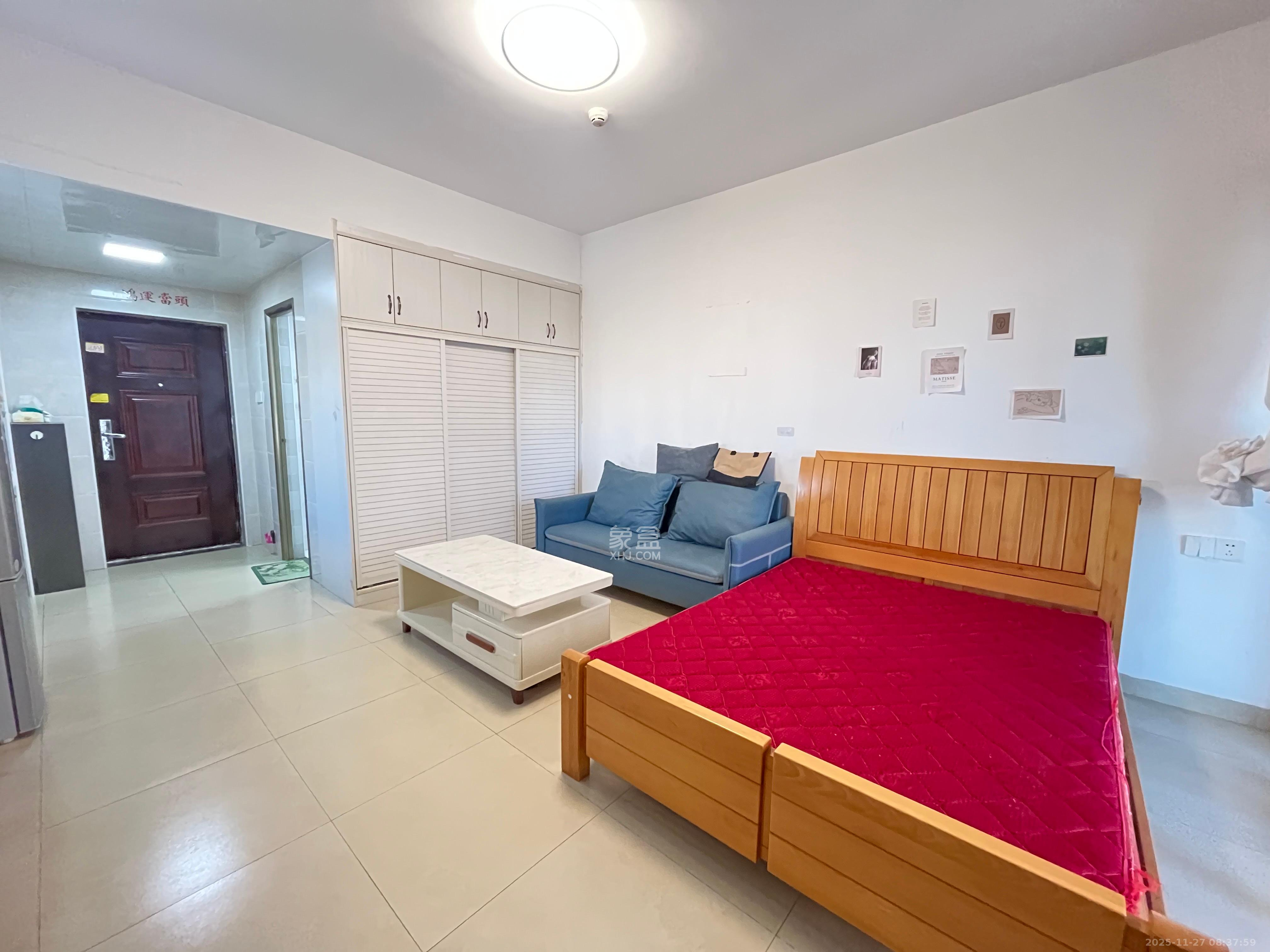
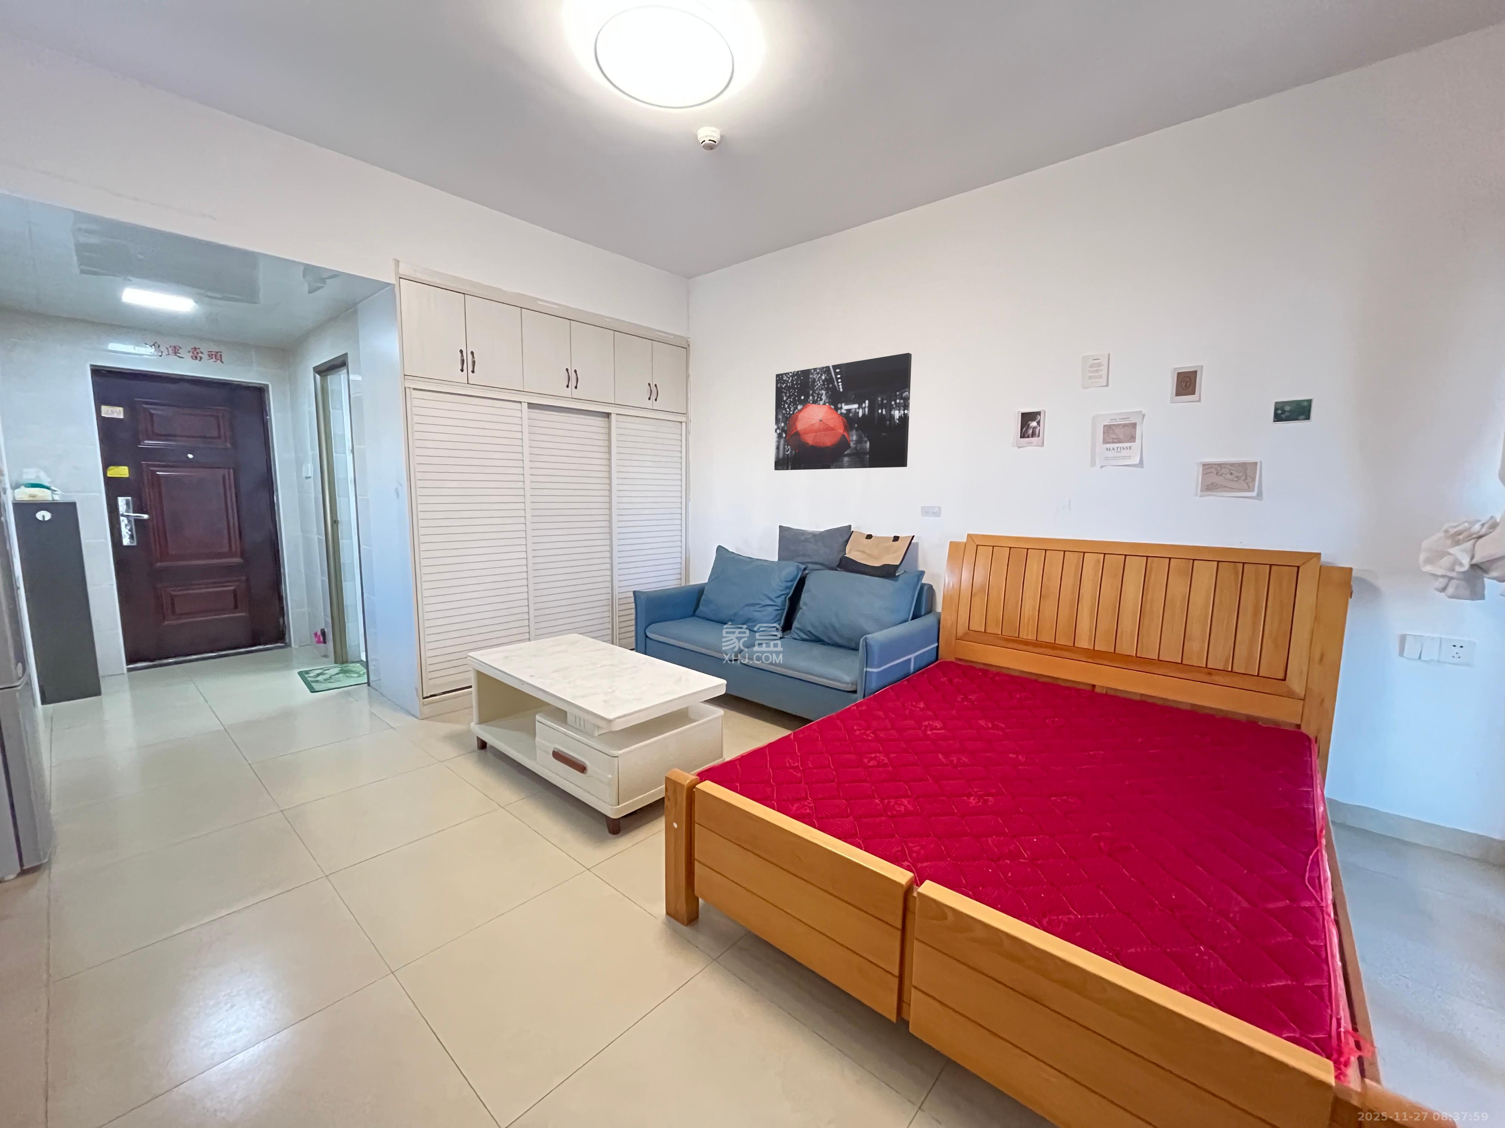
+ wall art [774,353,911,470]
